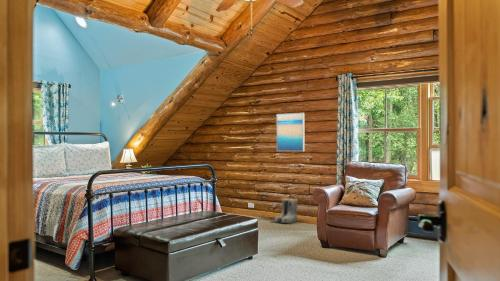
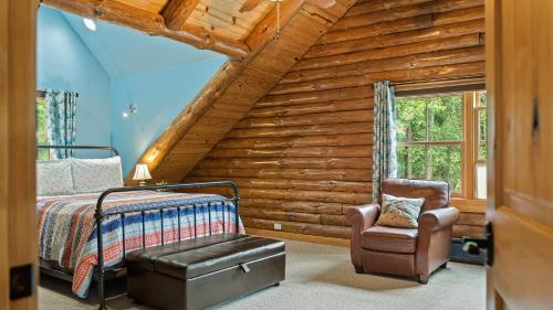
- boots [273,198,299,224]
- wall art [276,112,306,152]
